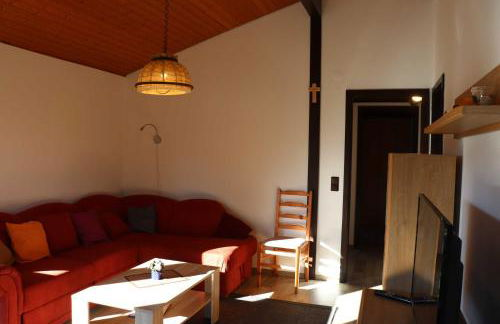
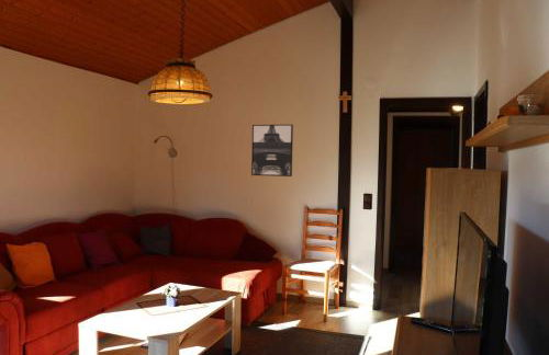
+ wall art [250,124,294,178]
